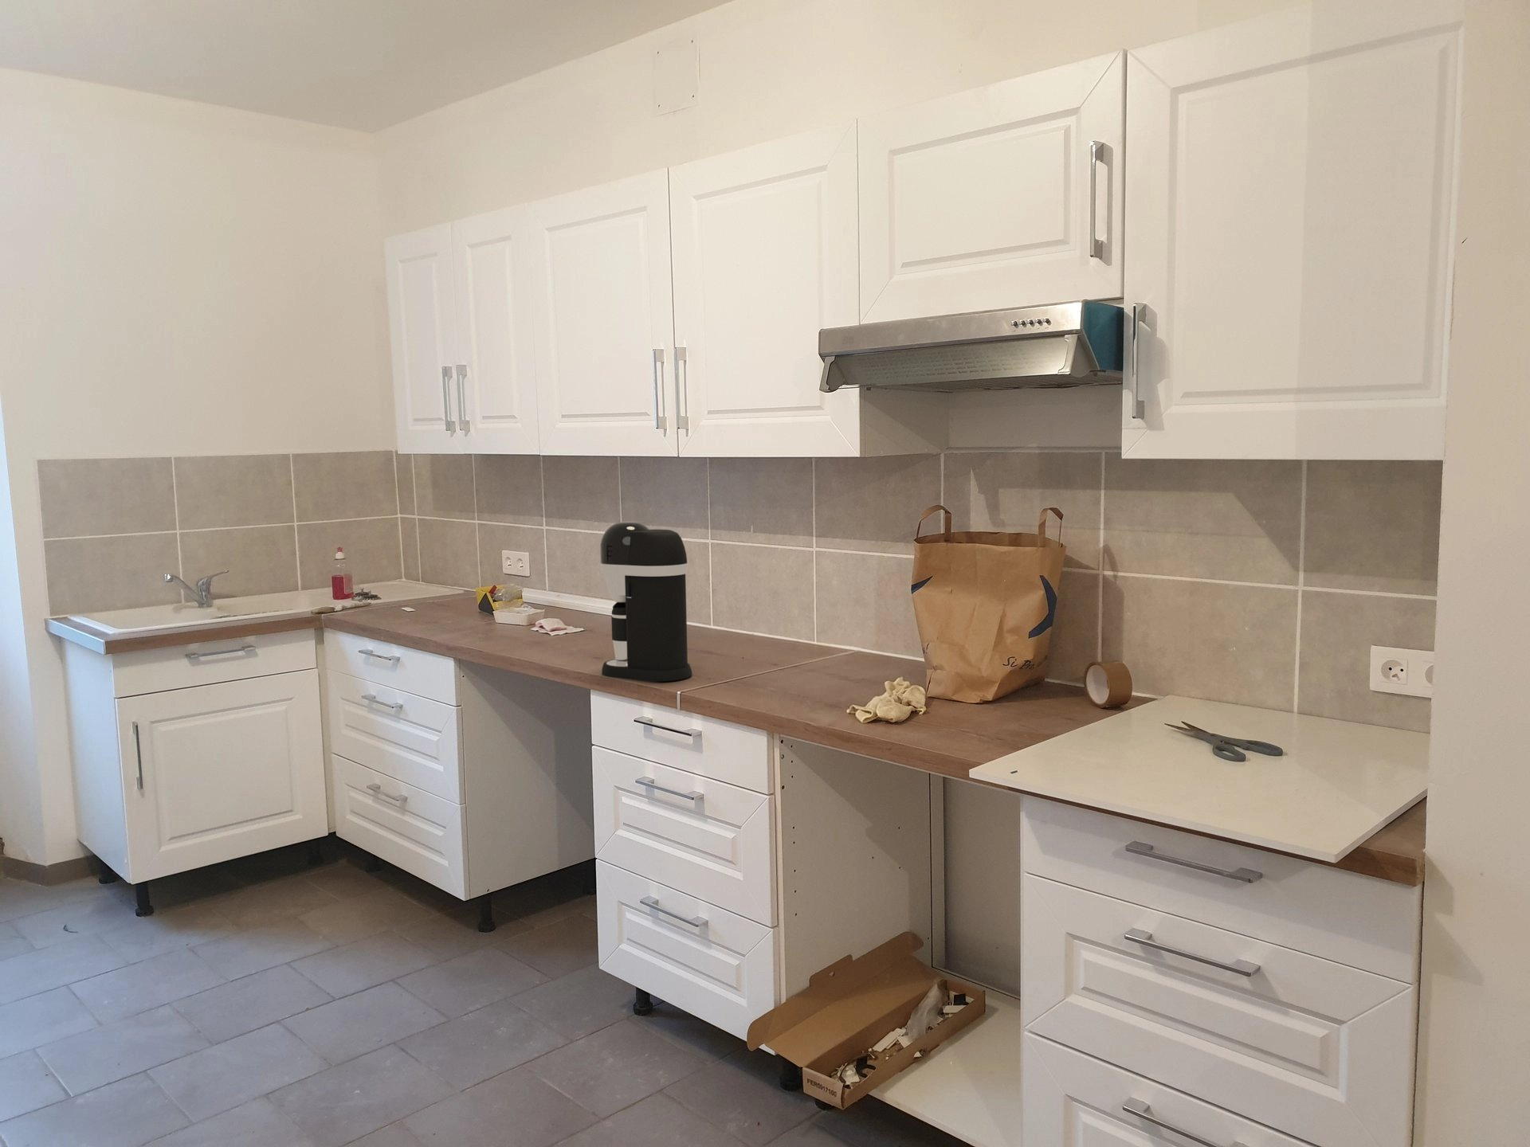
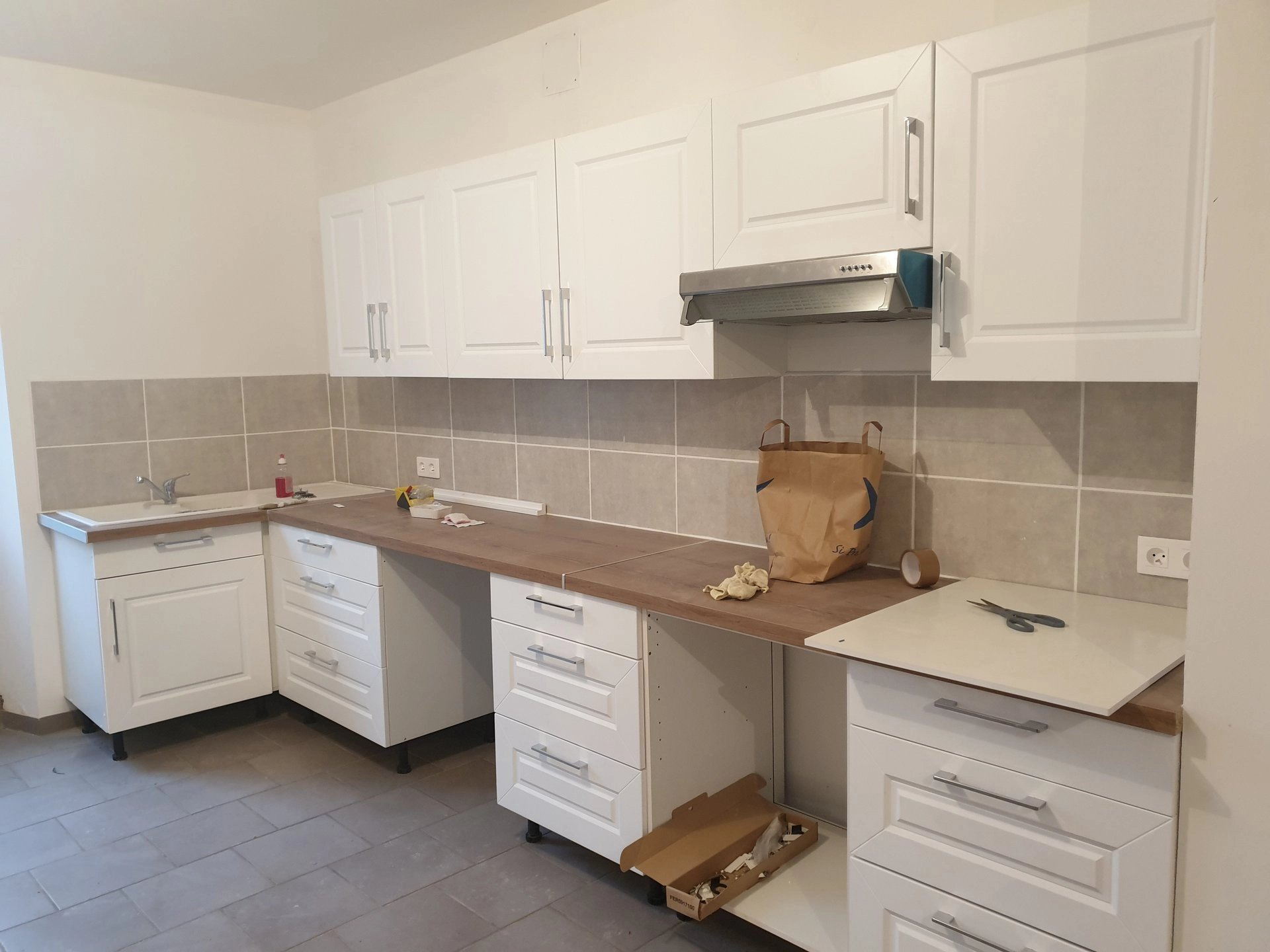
- coffee maker [599,520,693,683]
